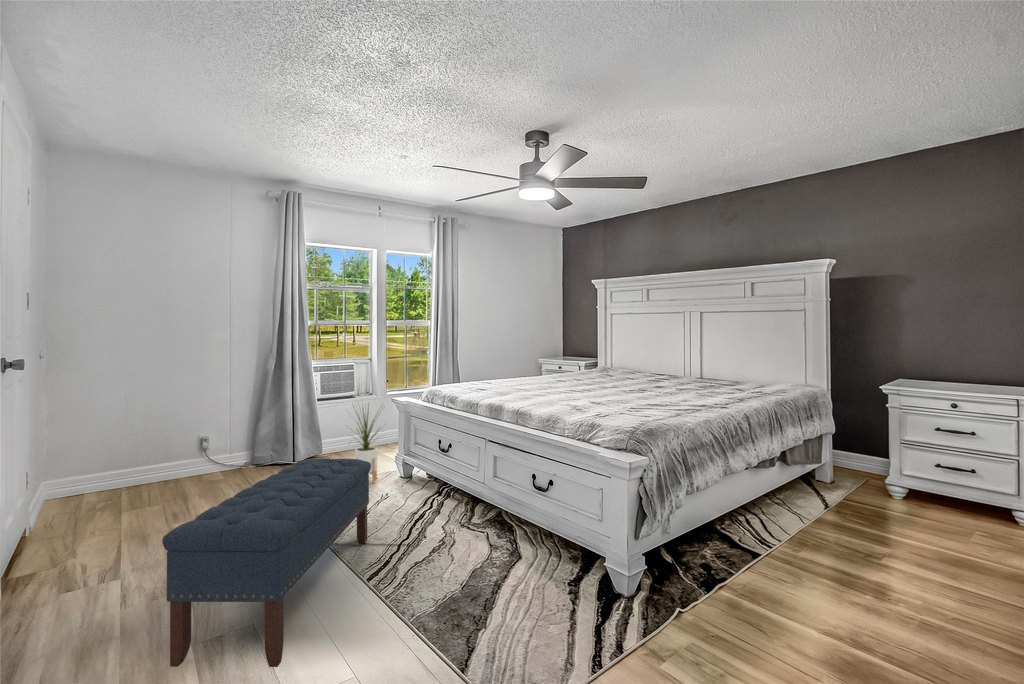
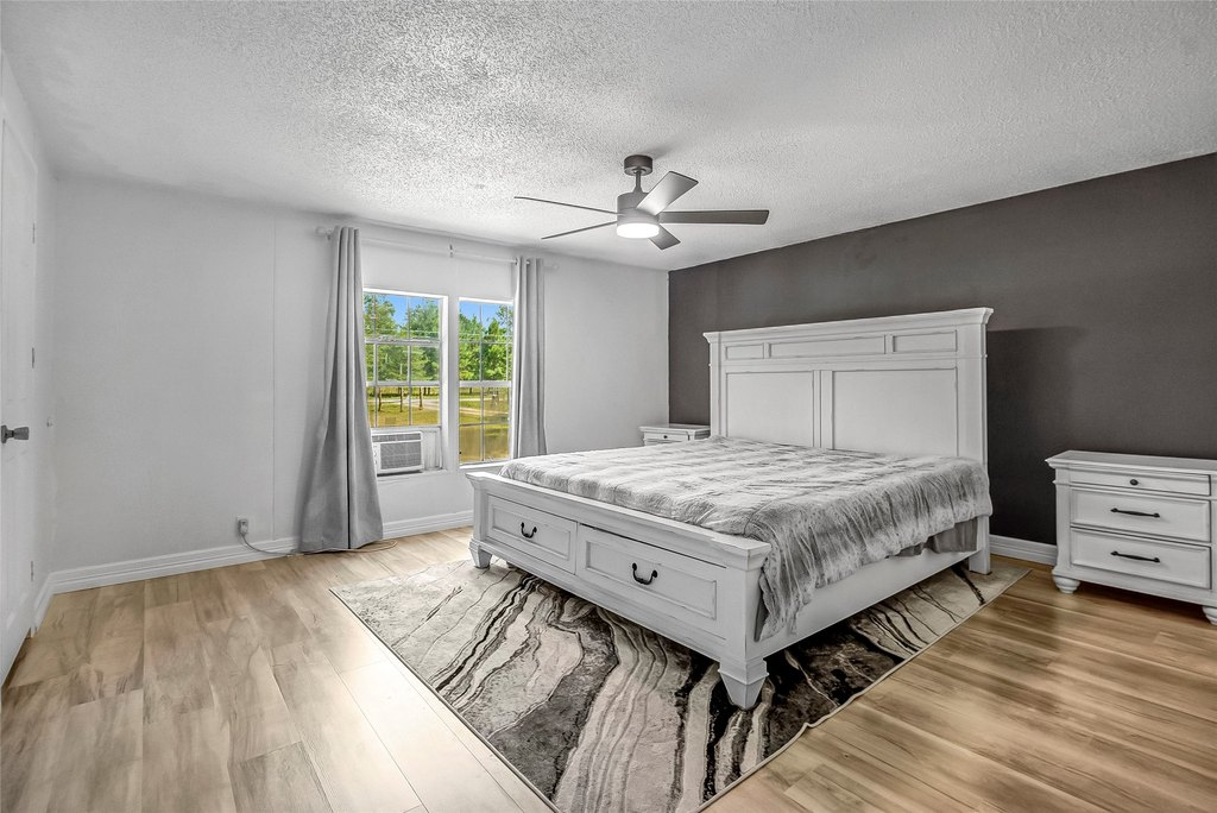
- house plant [342,397,388,484]
- bench [161,457,371,668]
